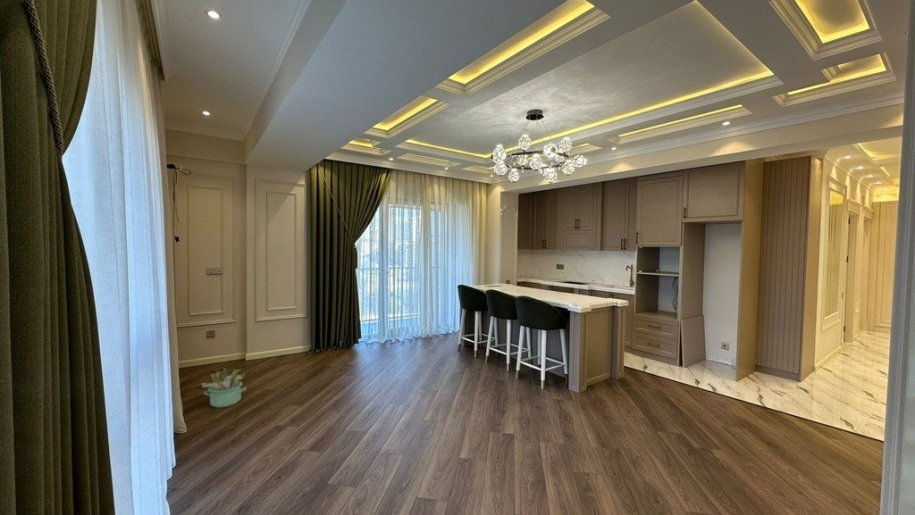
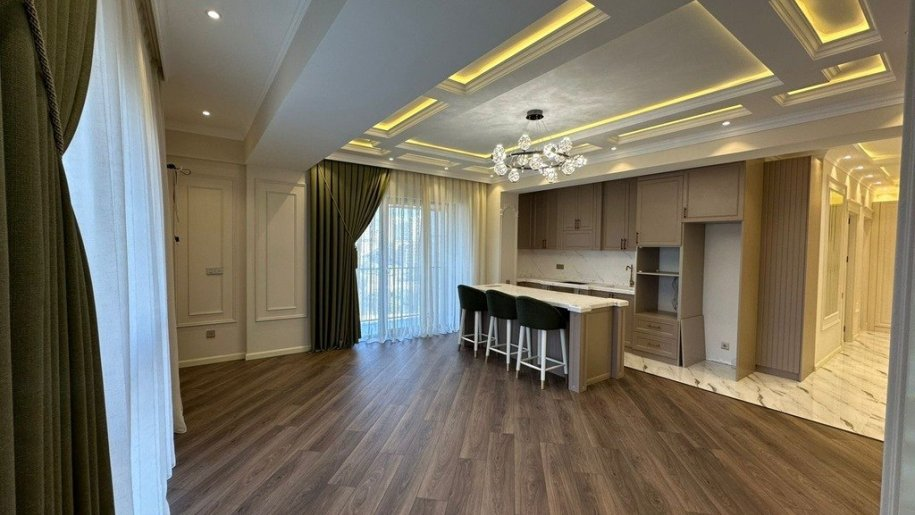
- decorative plant [201,368,247,409]
